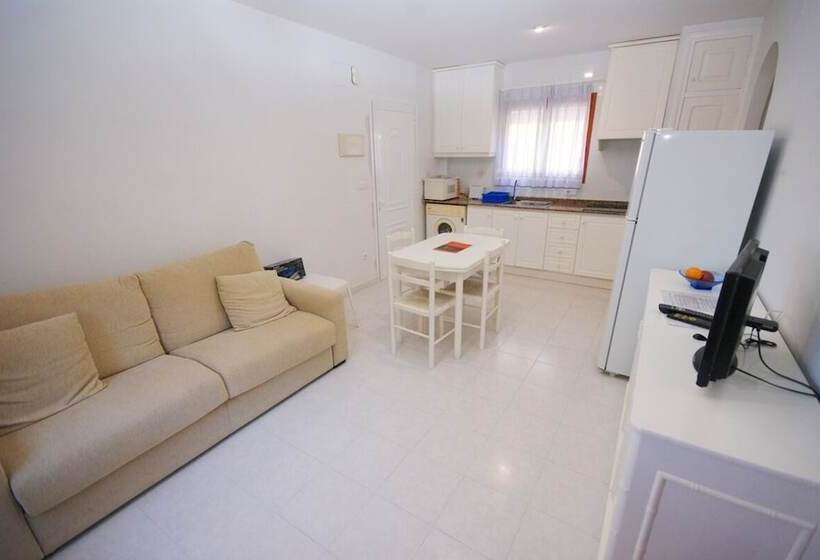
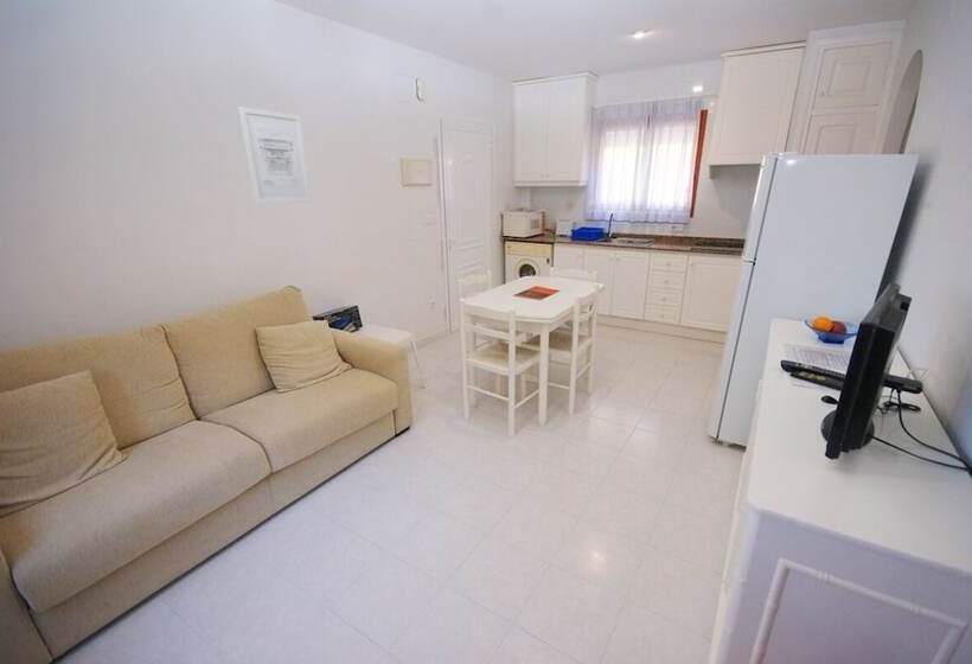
+ wall art [237,106,313,205]
